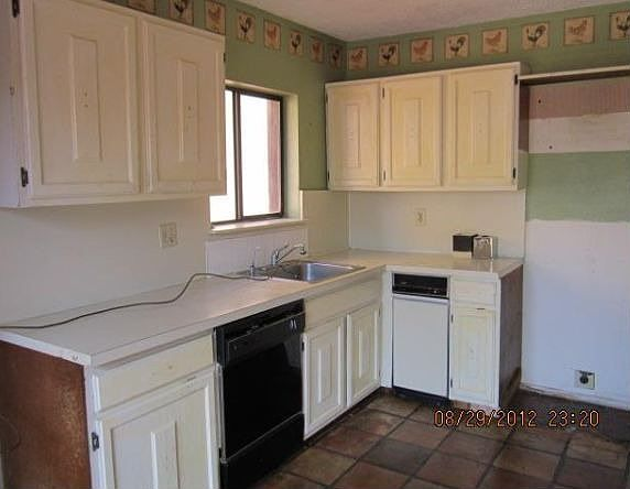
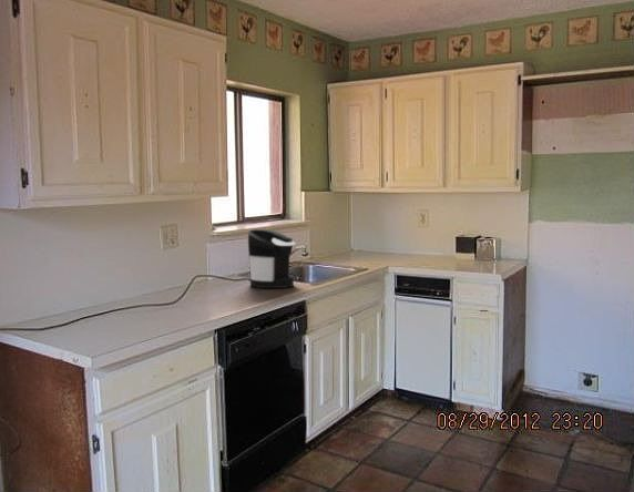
+ coffee maker [247,228,296,289]
